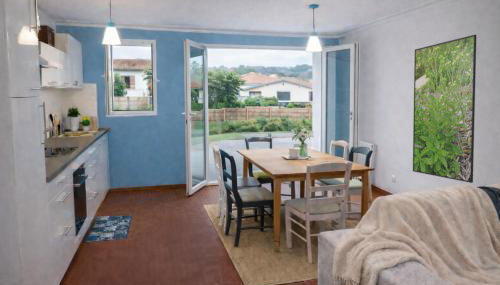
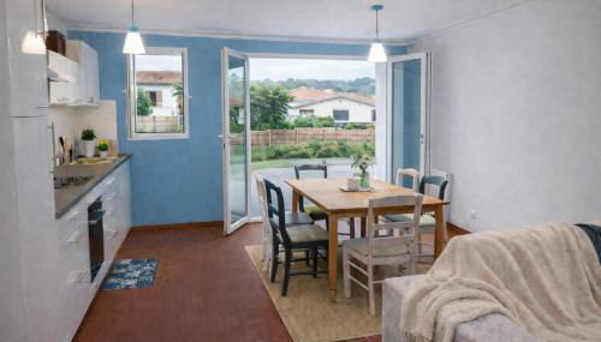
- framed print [412,34,477,184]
